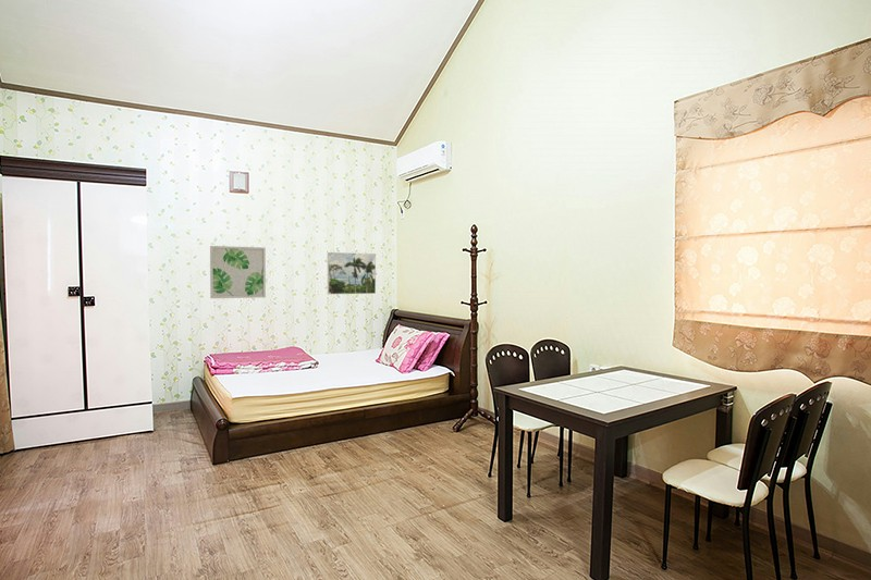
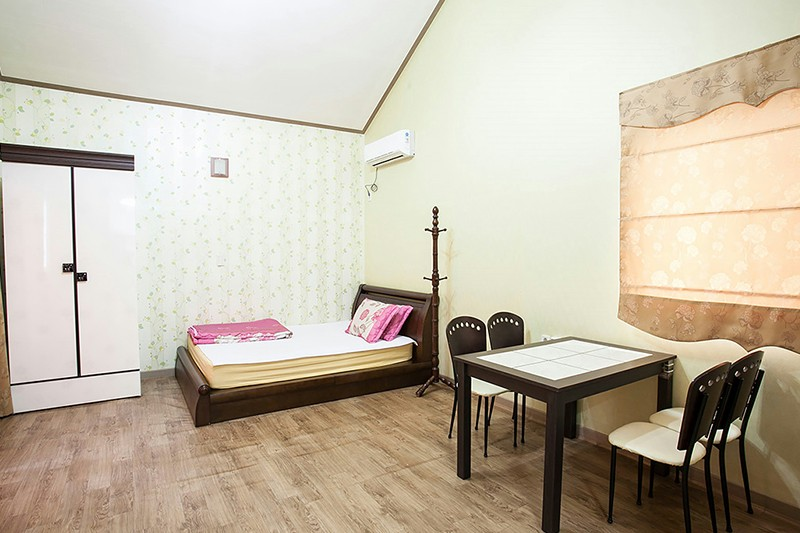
- wall art [209,245,267,299]
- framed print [327,251,377,295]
